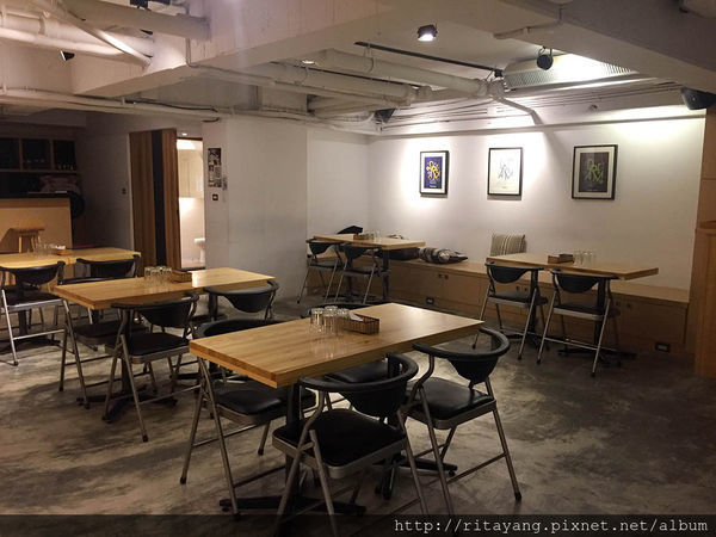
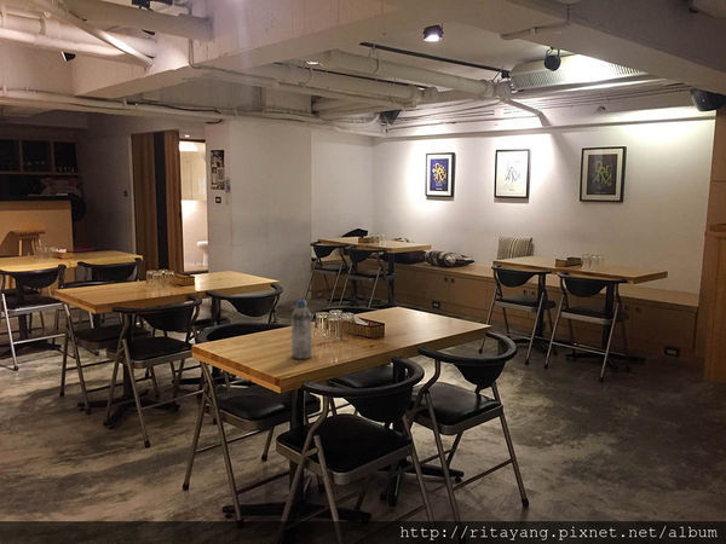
+ water bottle [290,299,313,360]
